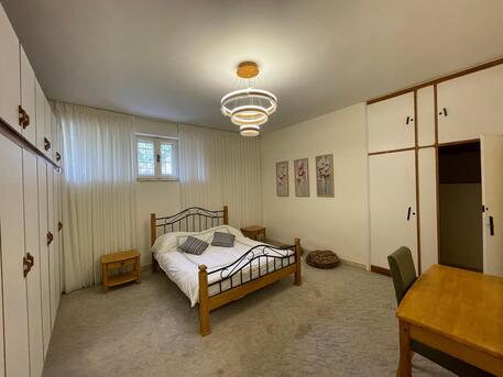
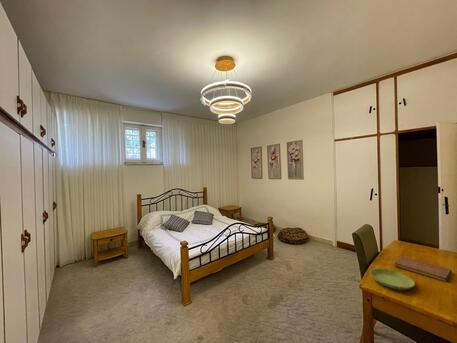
+ notebook [393,255,453,283]
+ saucer [369,268,416,291]
